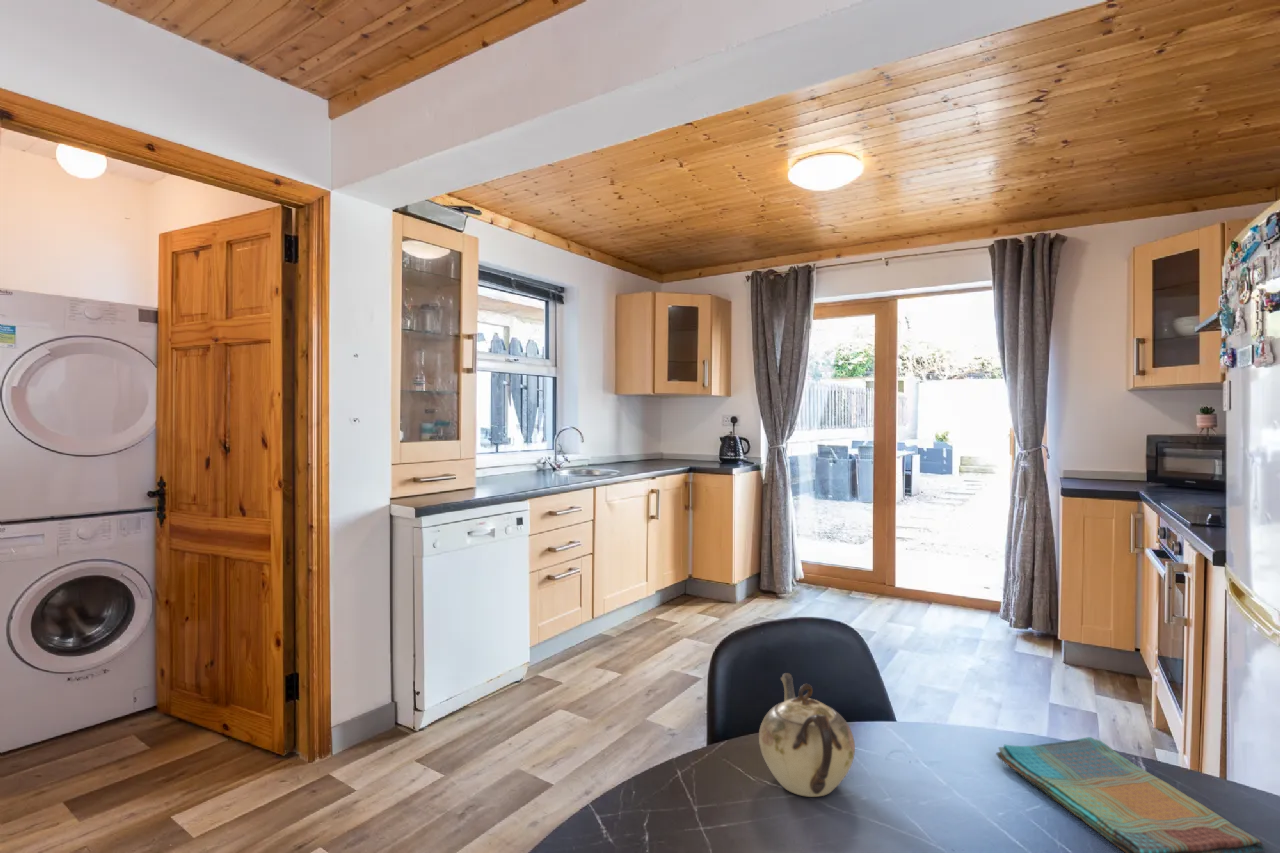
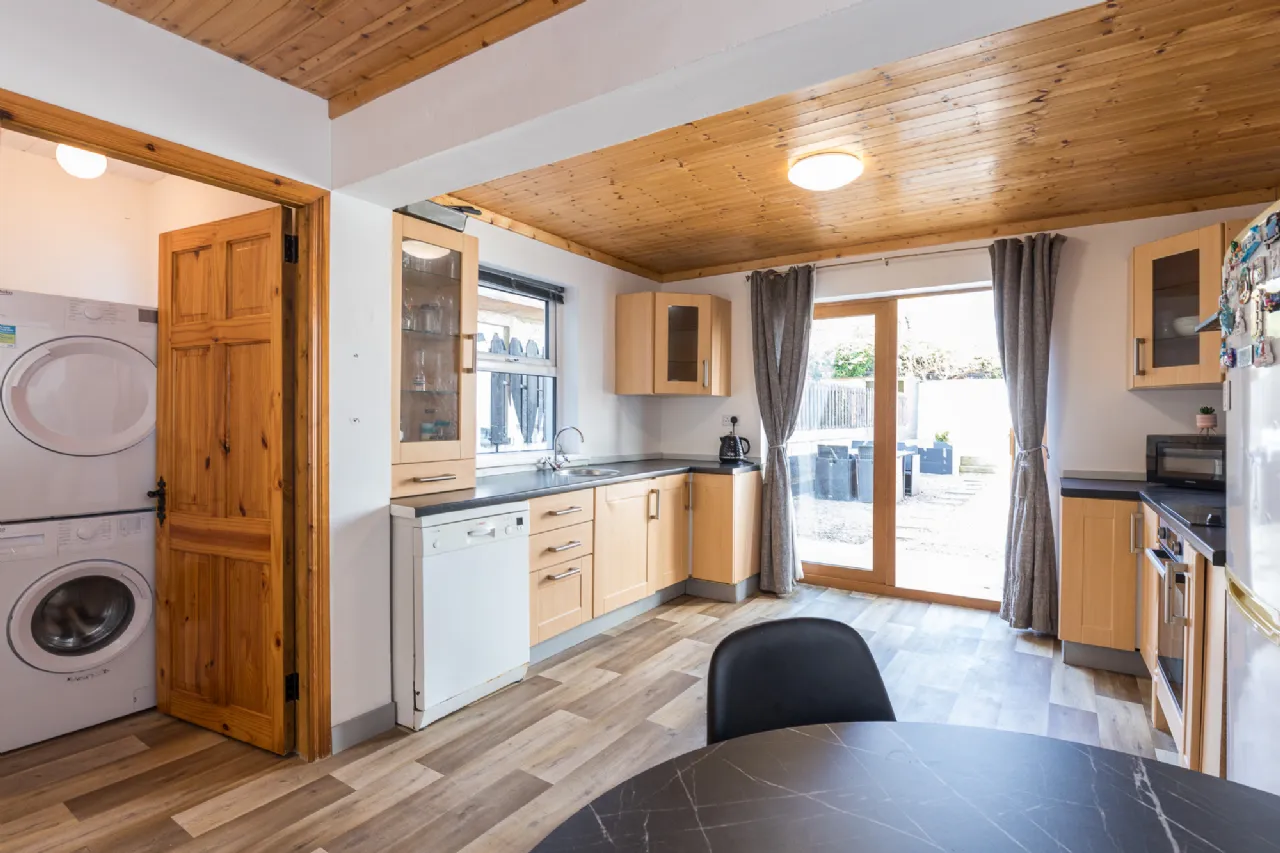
- dish towel [995,736,1266,853]
- teapot [758,672,856,798]
